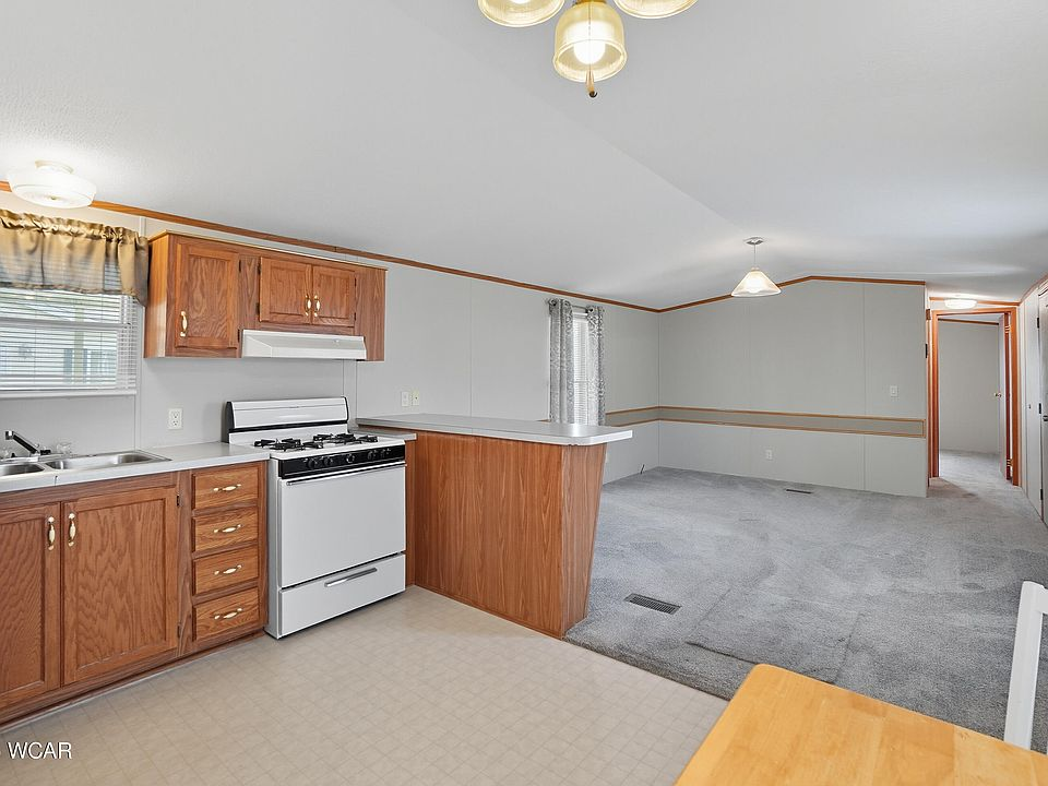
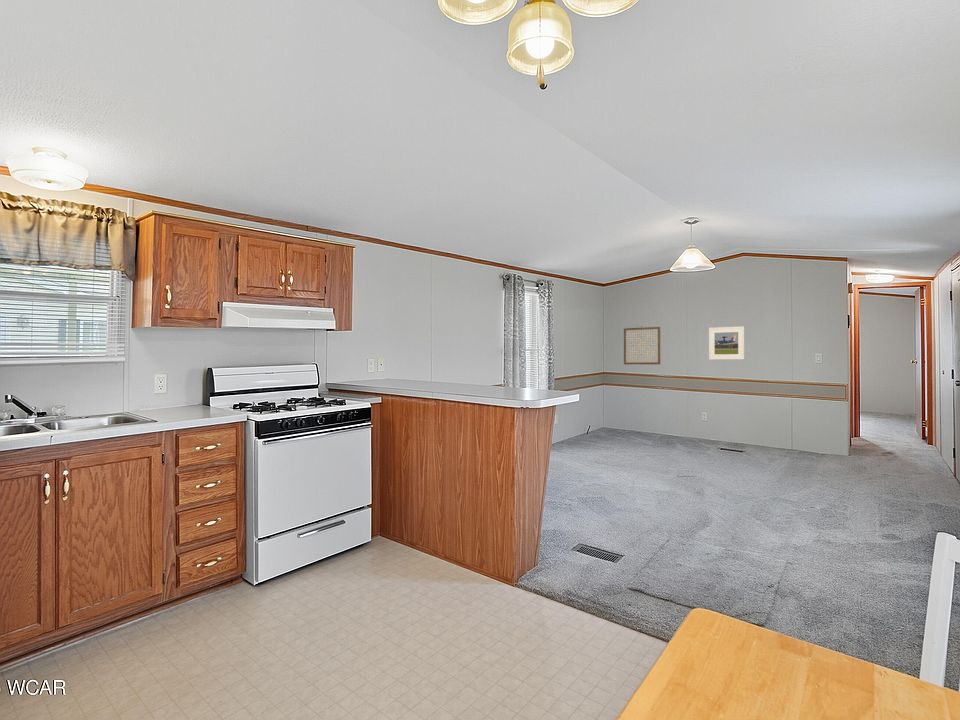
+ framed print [708,325,745,361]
+ wall art [623,326,661,365]
